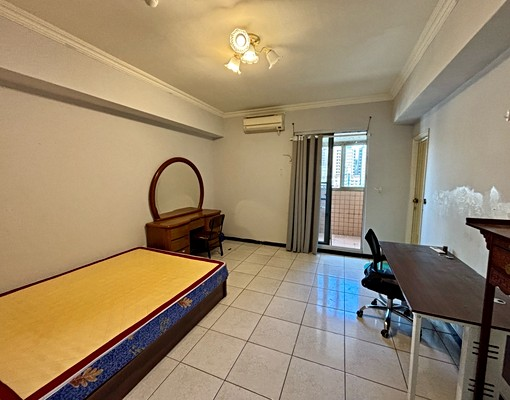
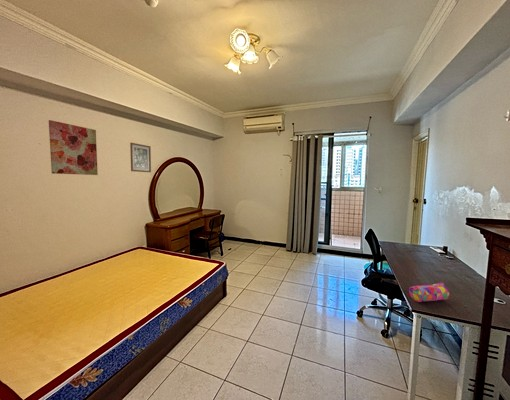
+ wall art [48,119,99,176]
+ pencil case [408,282,450,303]
+ wall art [129,142,152,173]
